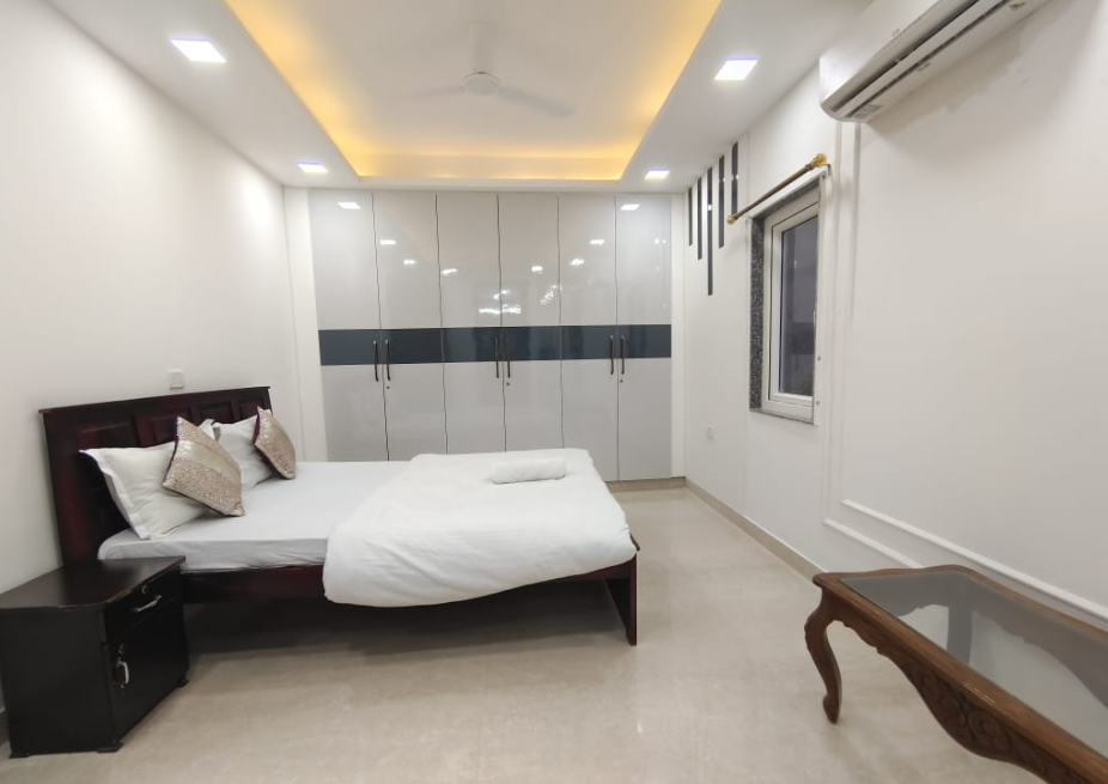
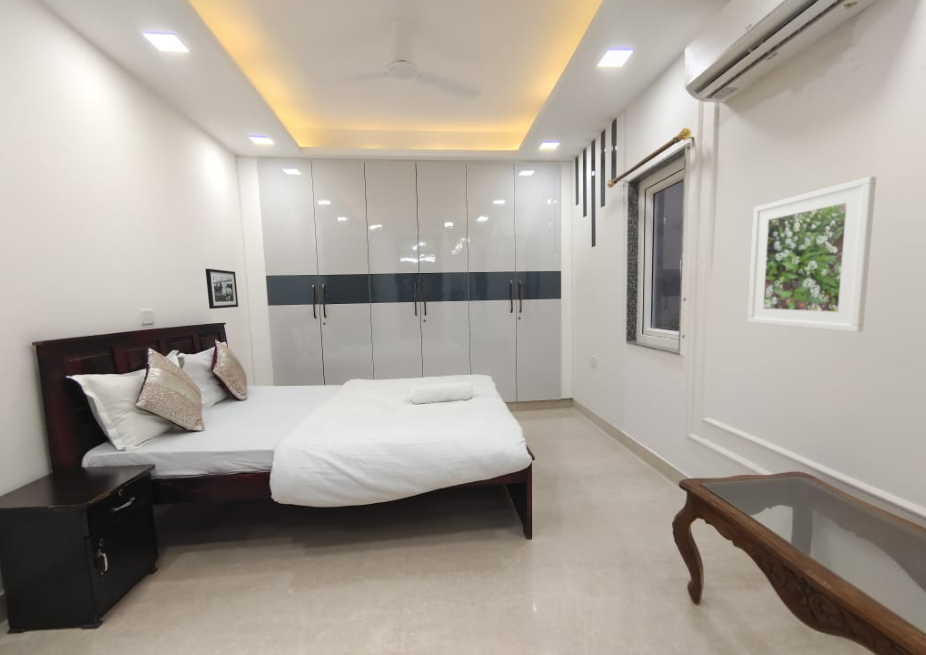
+ picture frame [205,268,239,310]
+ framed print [747,176,877,333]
